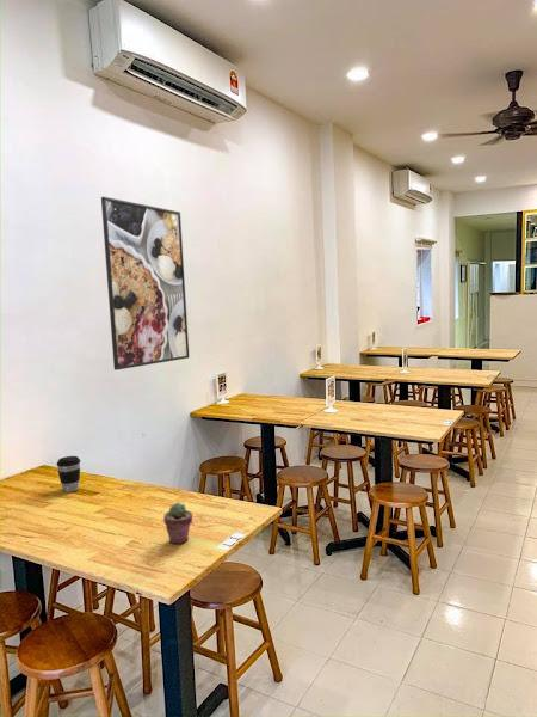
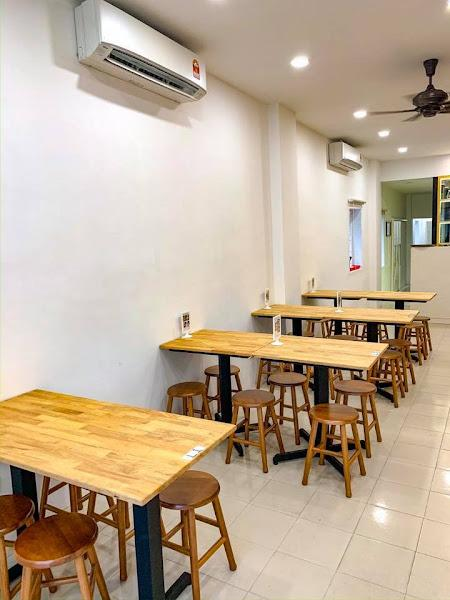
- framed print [100,196,190,372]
- potted succulent [162,502,193,545]
- coffee cup [56,455,81,494]
